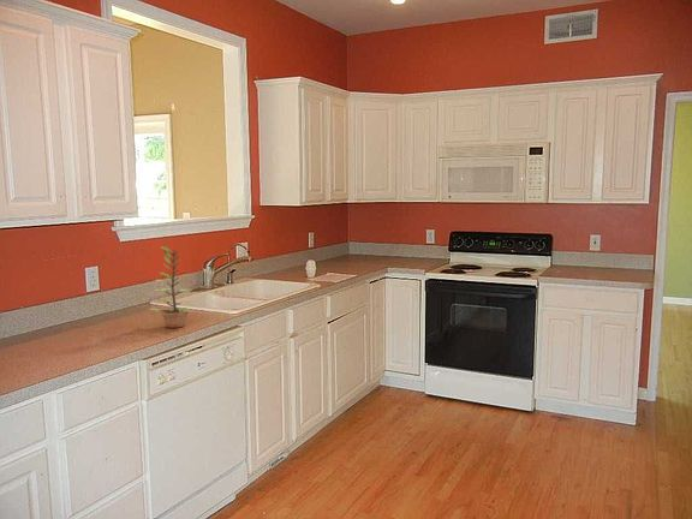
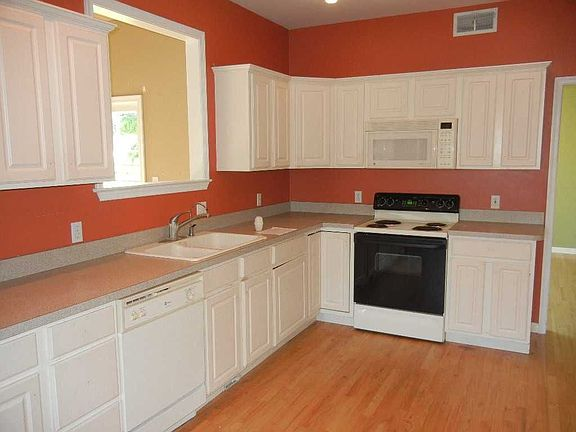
- plant [149,245,192,329]
